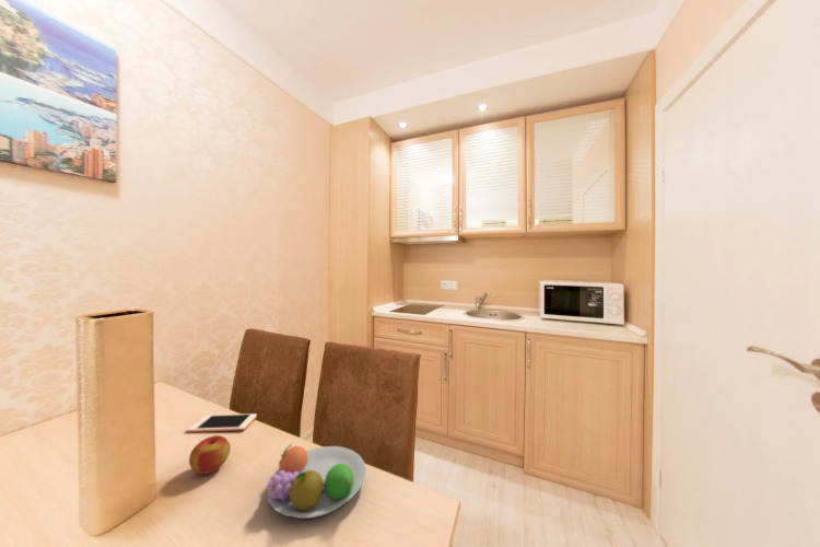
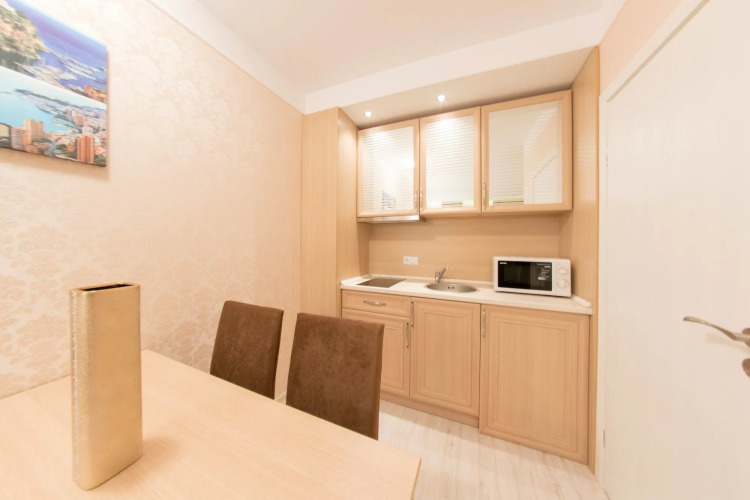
- apple [188,434,232,475]
- fruit bowl [266,444,367,520]
- cell phone [186,412,258,433]
